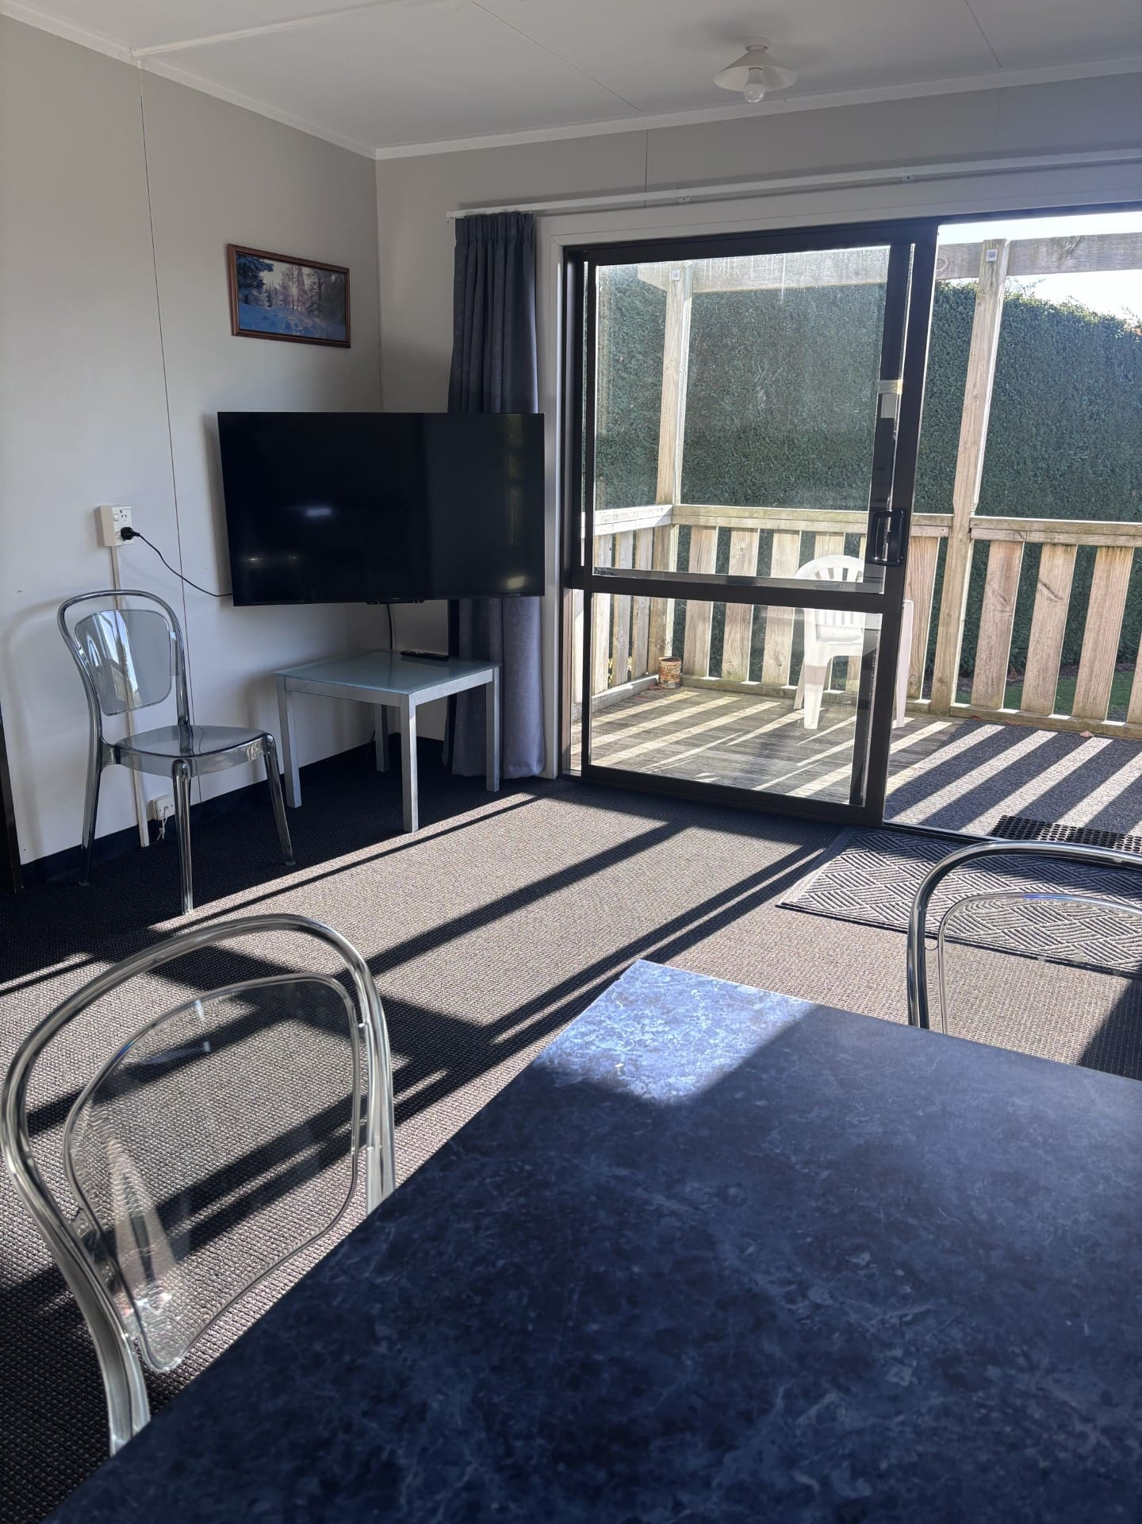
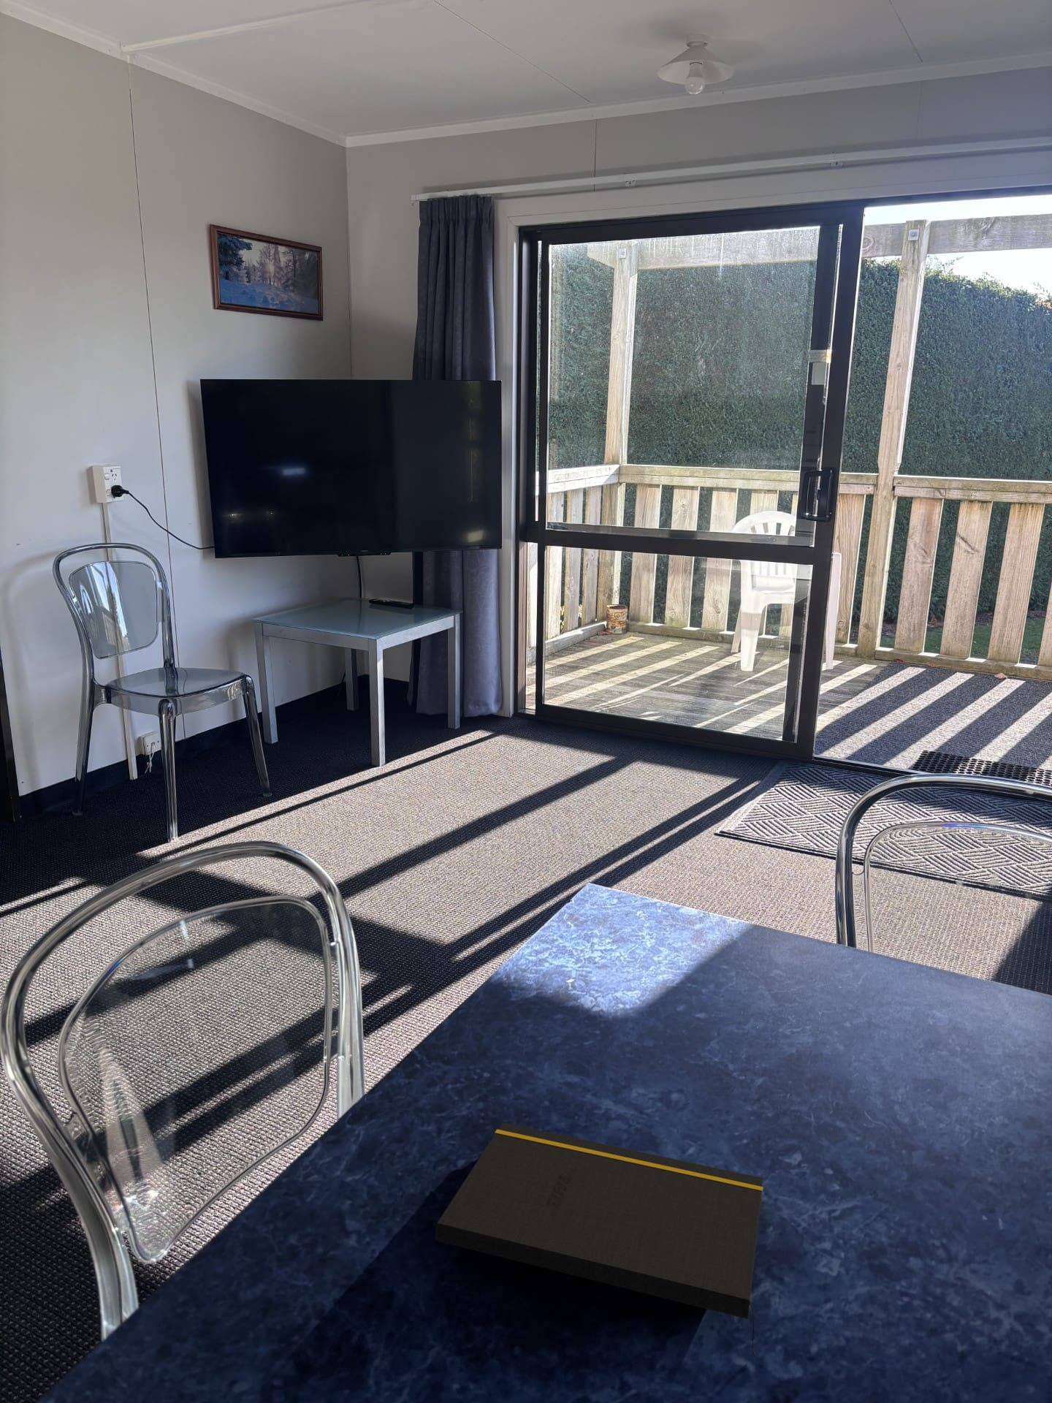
+ notepad [434,1121,764,1357]
